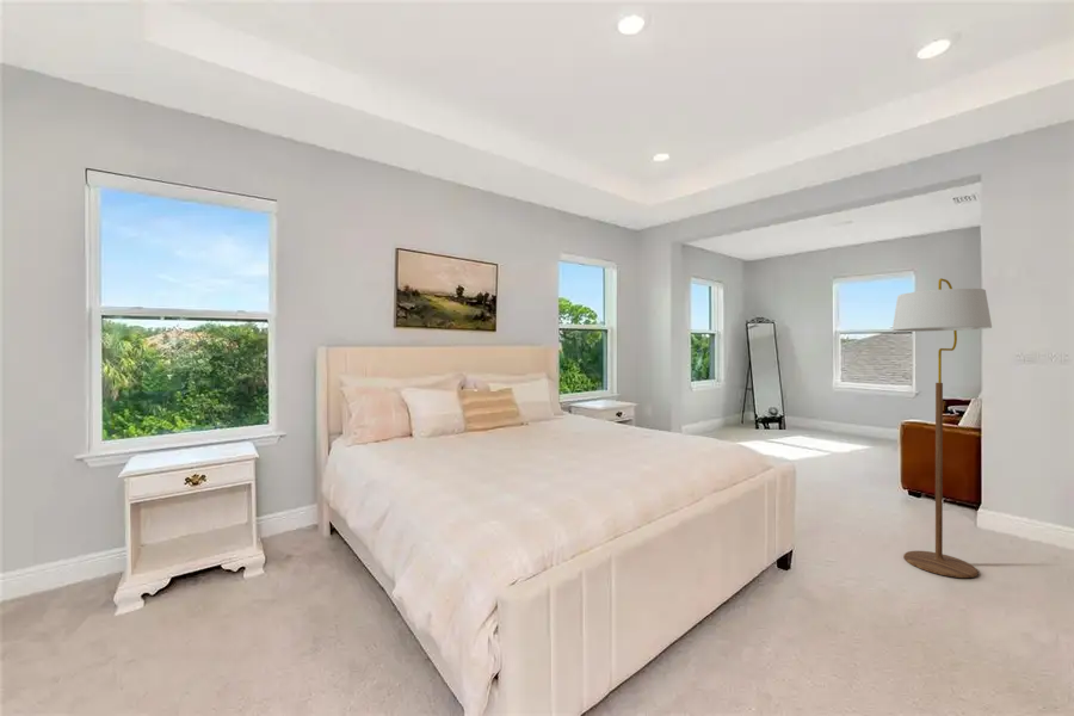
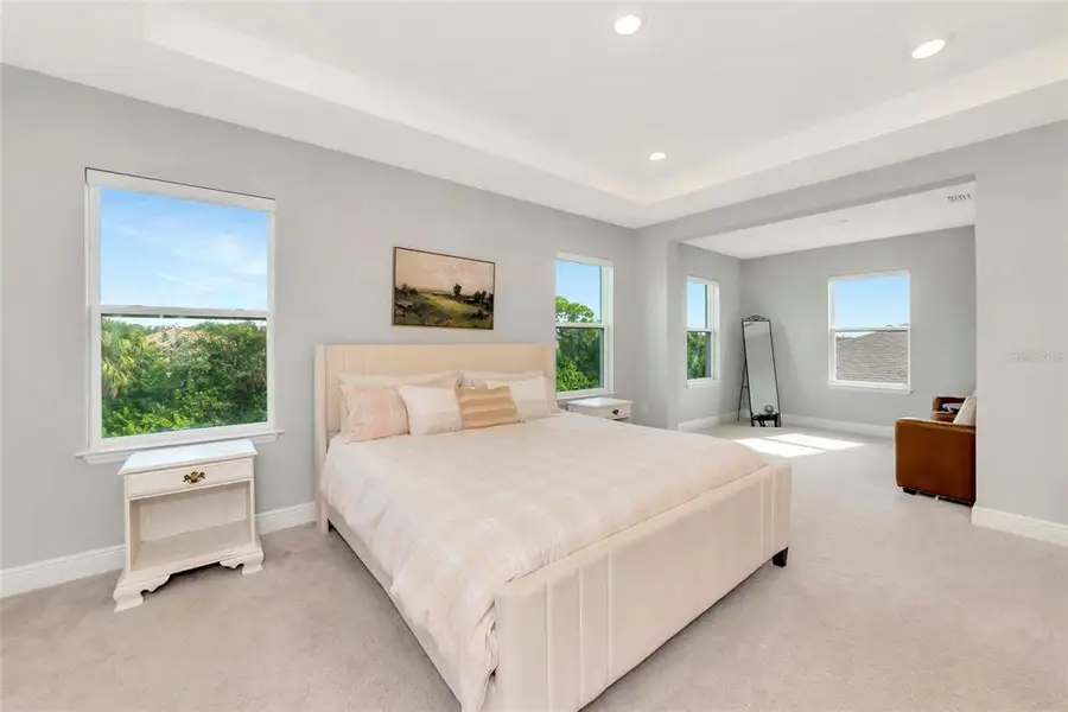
- floor lamp [891,278,993,579]
